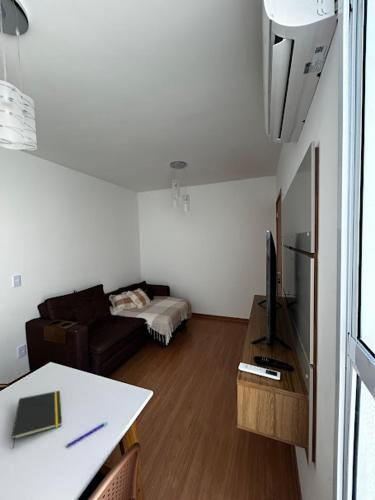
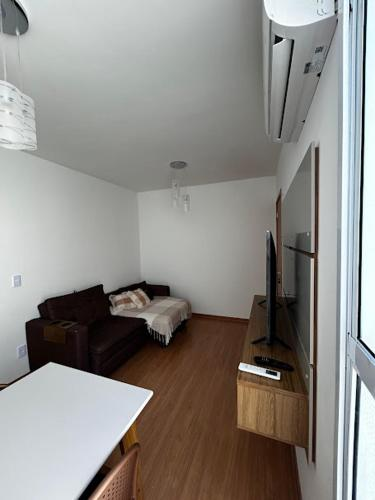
- pen [66,421,108,448]
- notepad [10,390,63,450]
